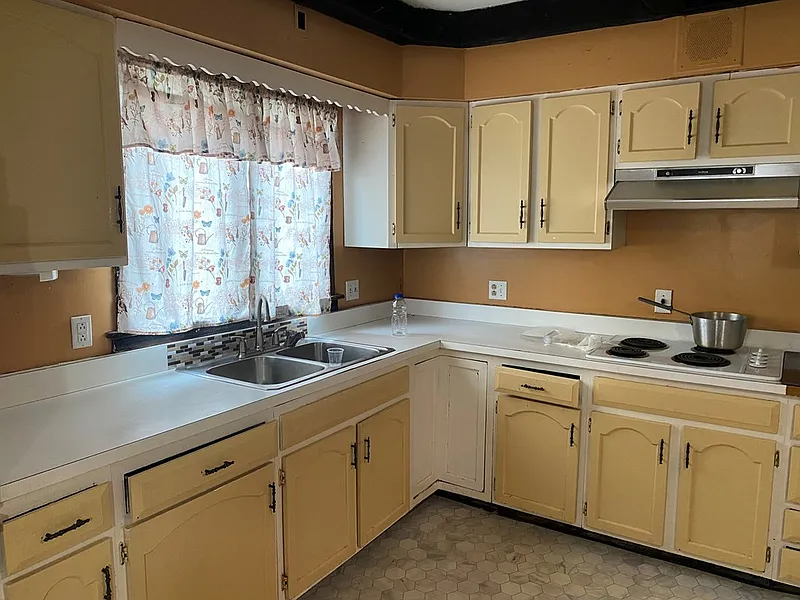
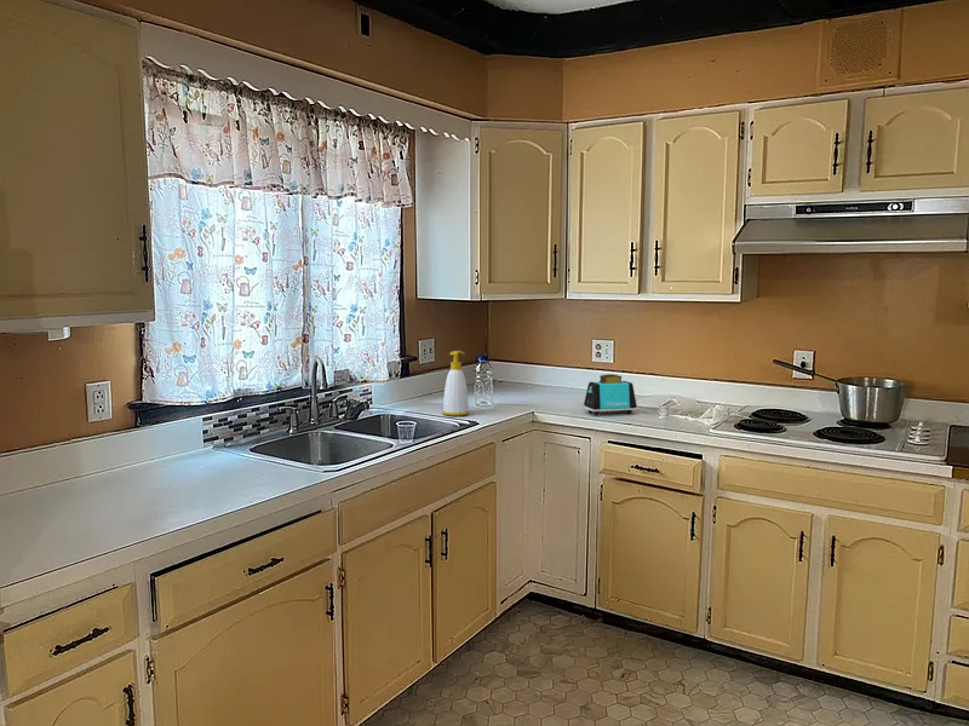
+ soap bottle [442,350,470,417]
+ toaster [583,373,638,416]
